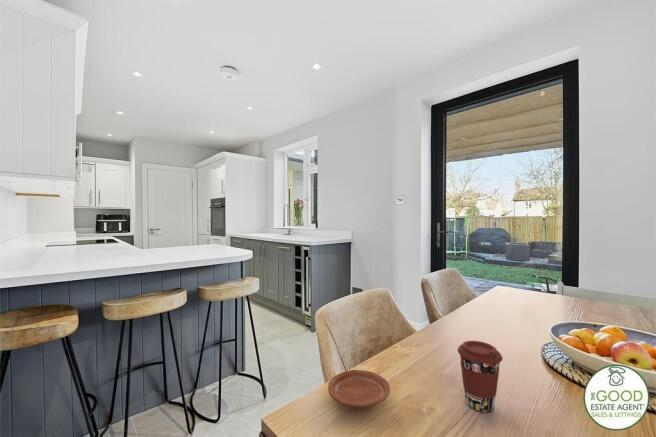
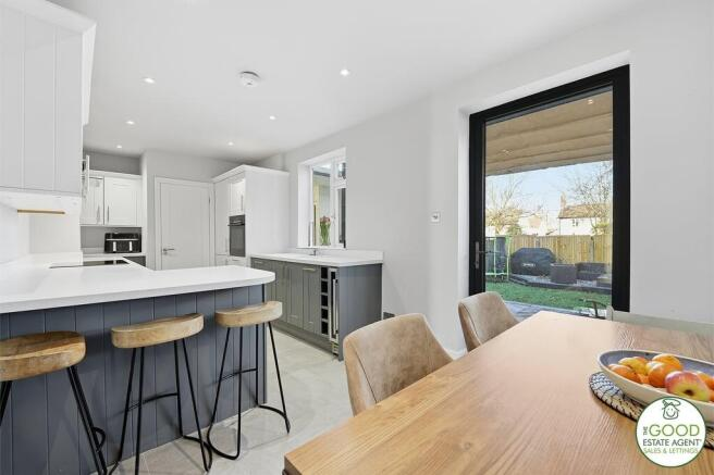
- coffee cup [457,340,504,413]
- plate [327,369,391,409]
